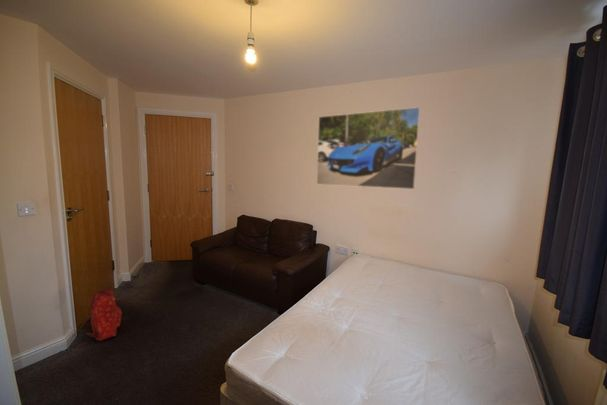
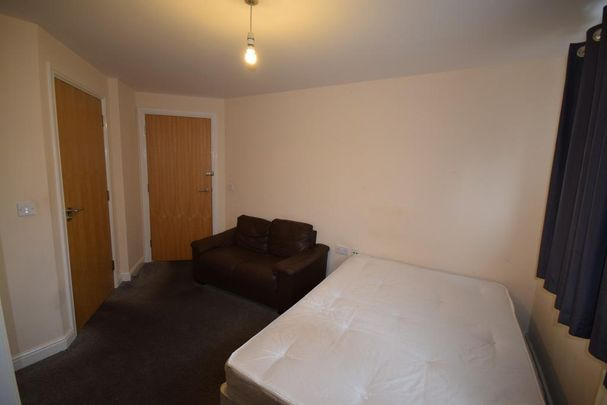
- backpack [82,288,123,342]
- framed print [316,106,421,190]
